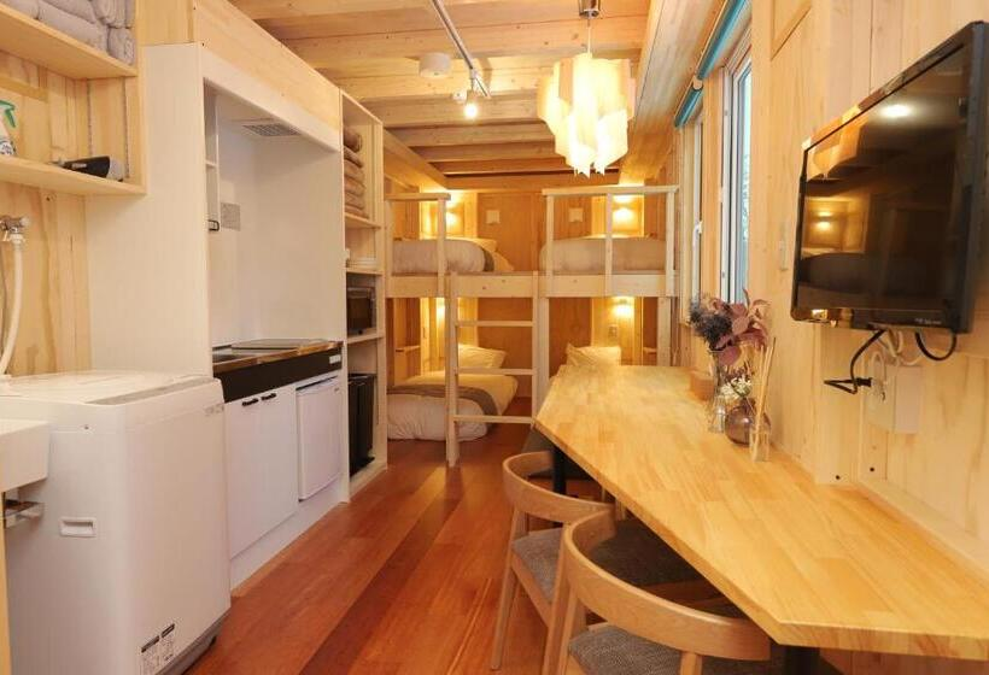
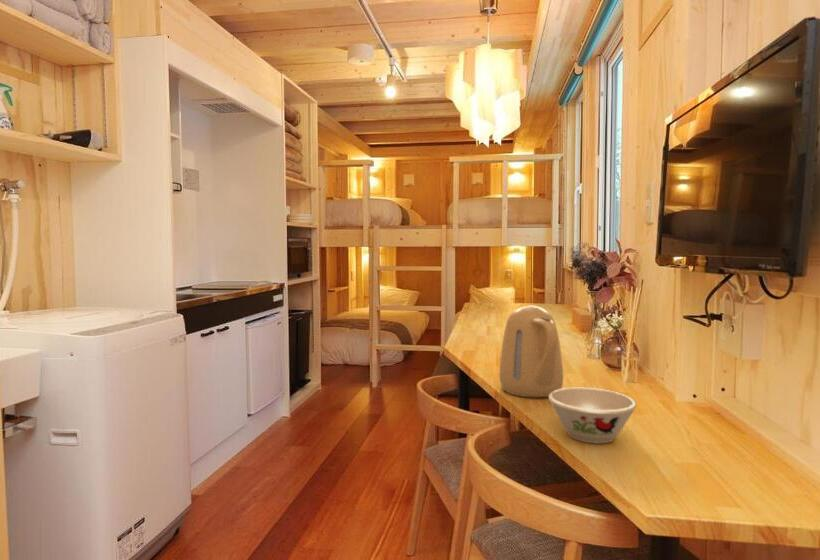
+ bowl [547,387,637,444]
+ kettle [498,305,564,398]
